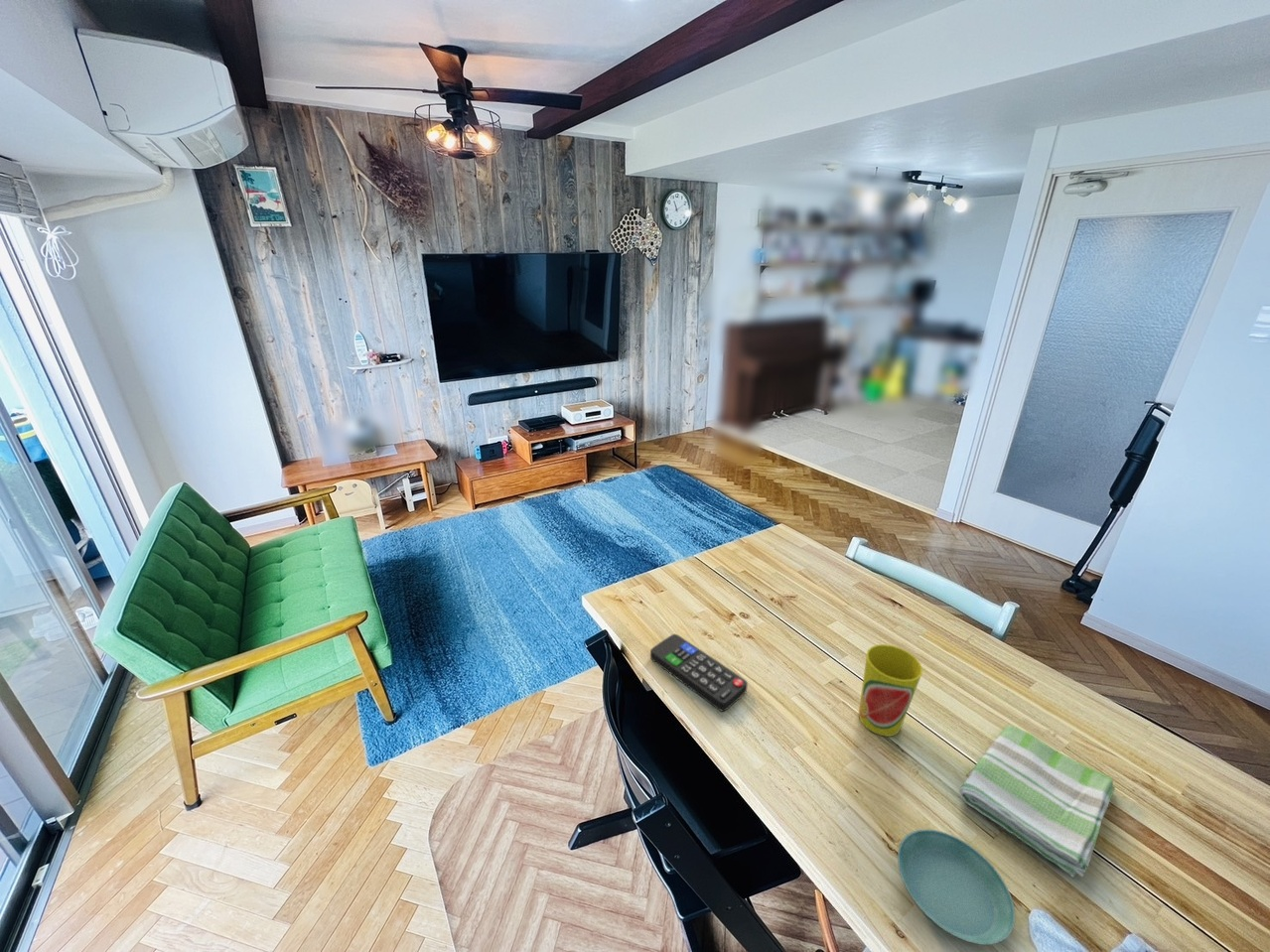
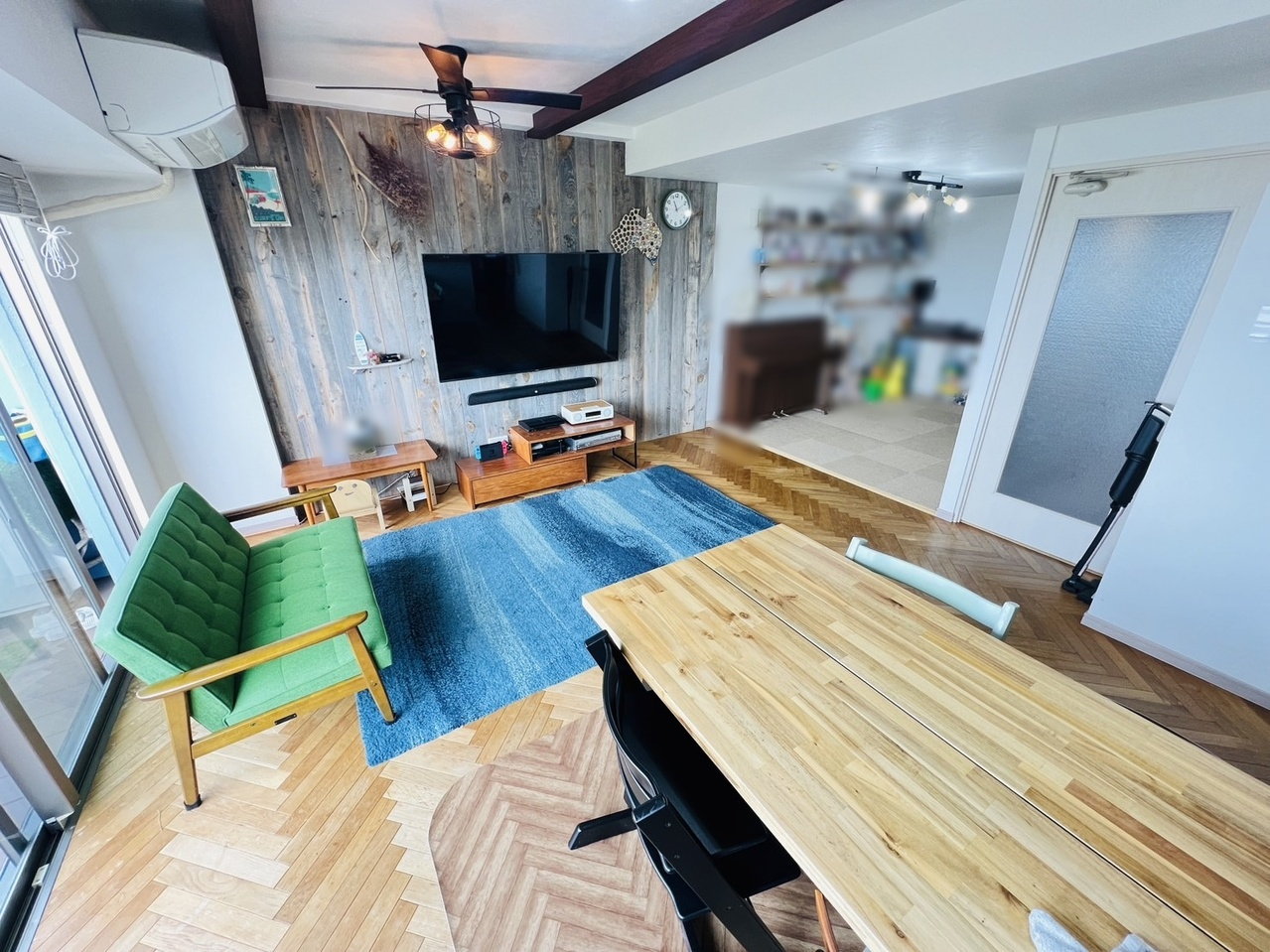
- remote control [649,633,749,712]
- dish towel [958,724,1116,879]
- saucer [897,828,1016,946]
- cup [858,643,923,738]
